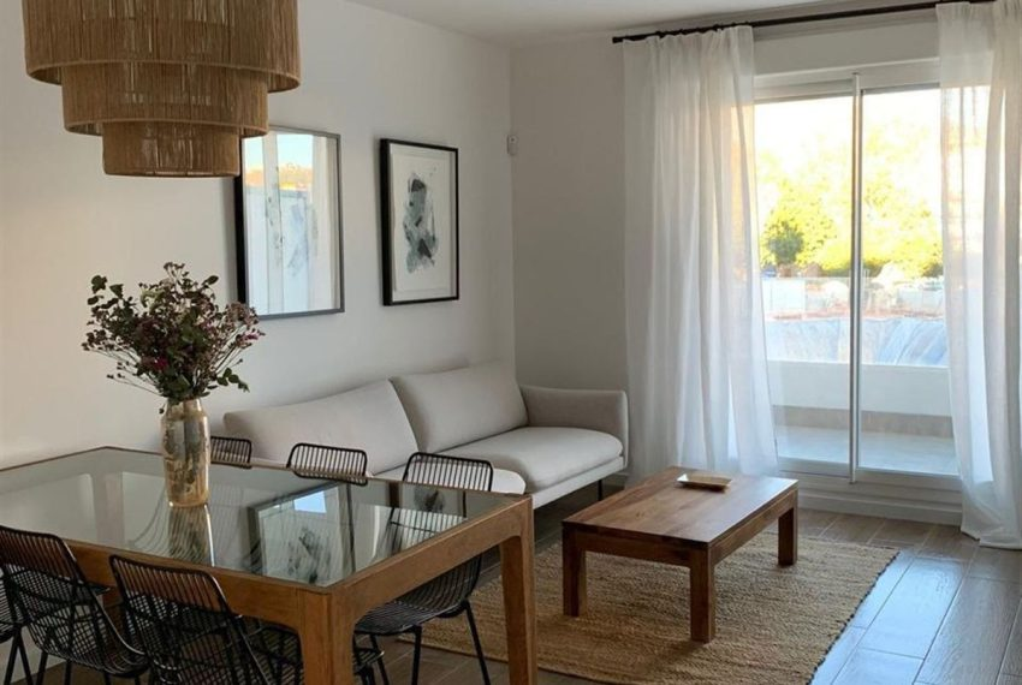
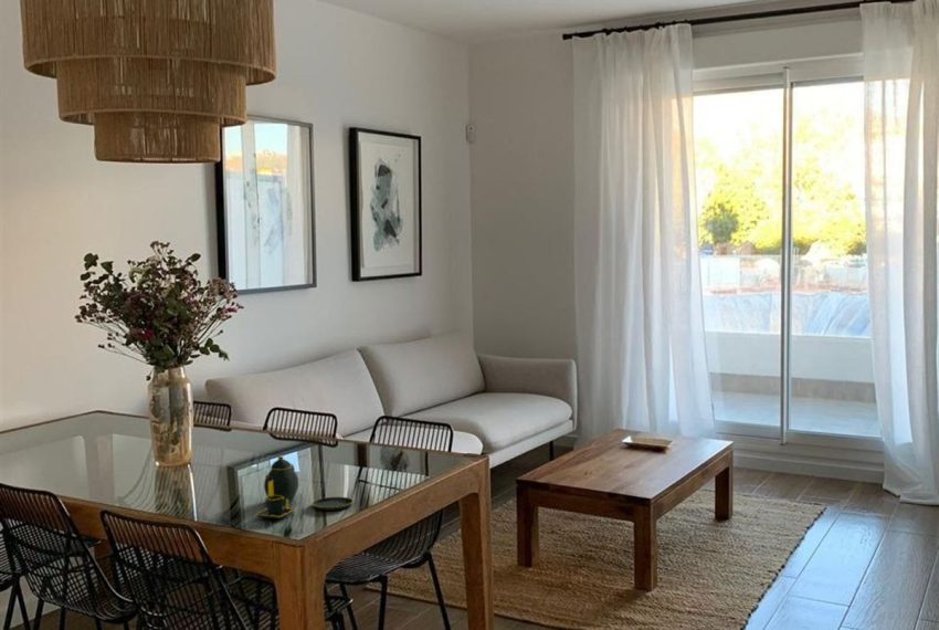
+ teapot [255,454,355,519]
